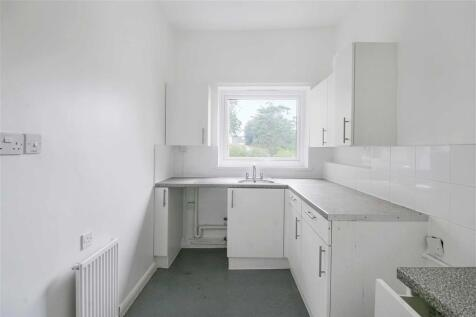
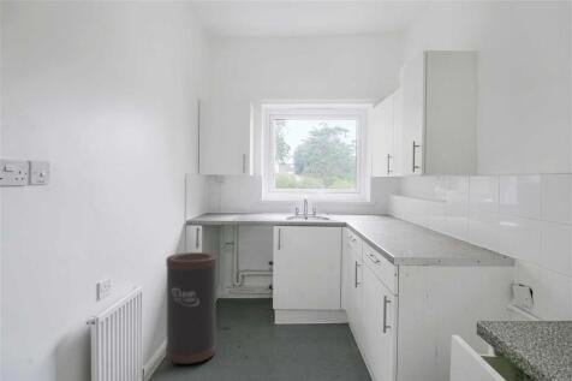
+ trash can [165,251,218,365]
